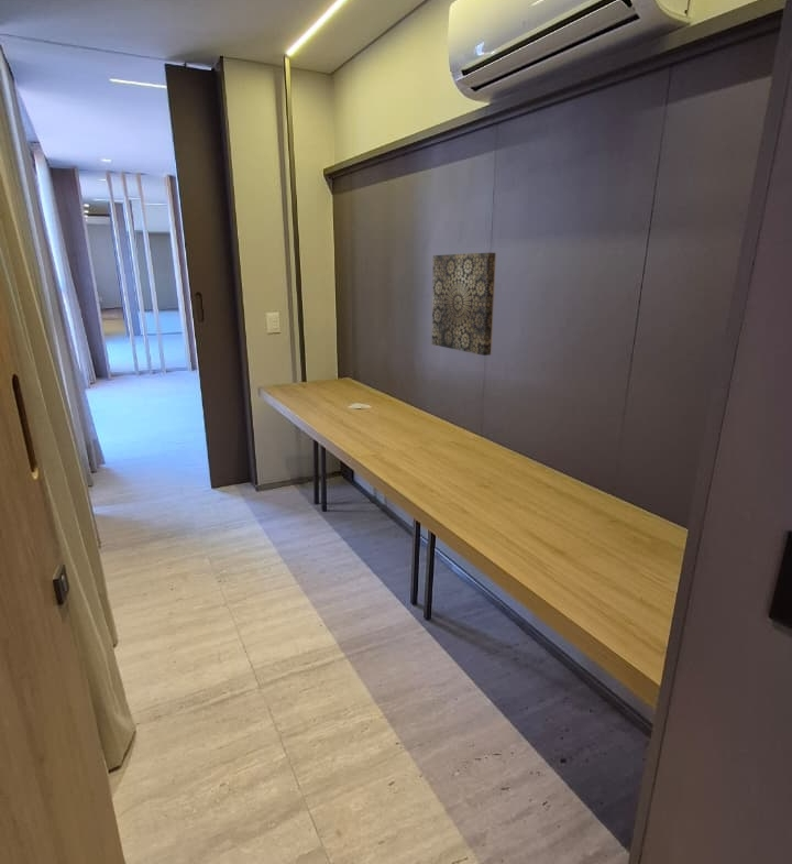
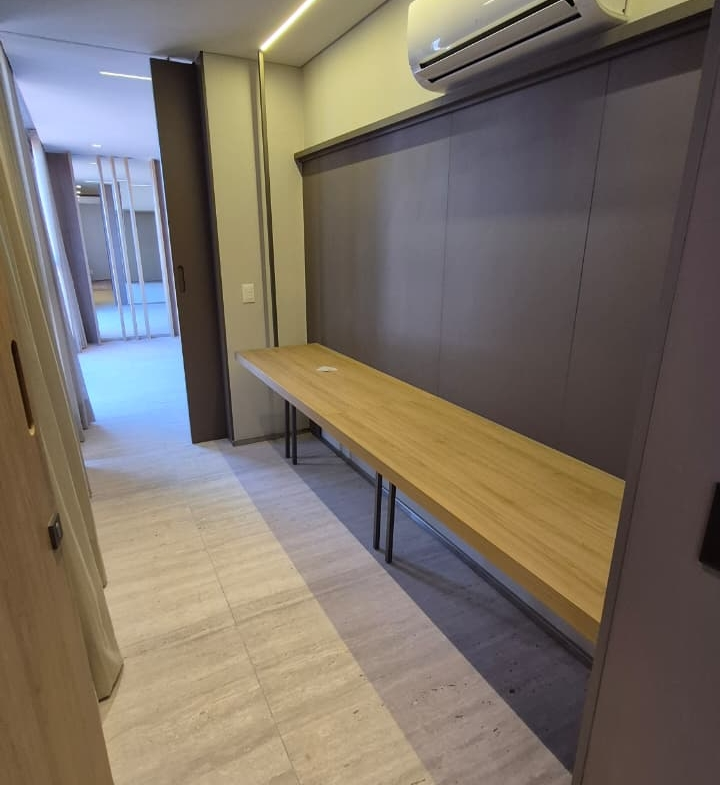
- wall art [431,252,497,357]
